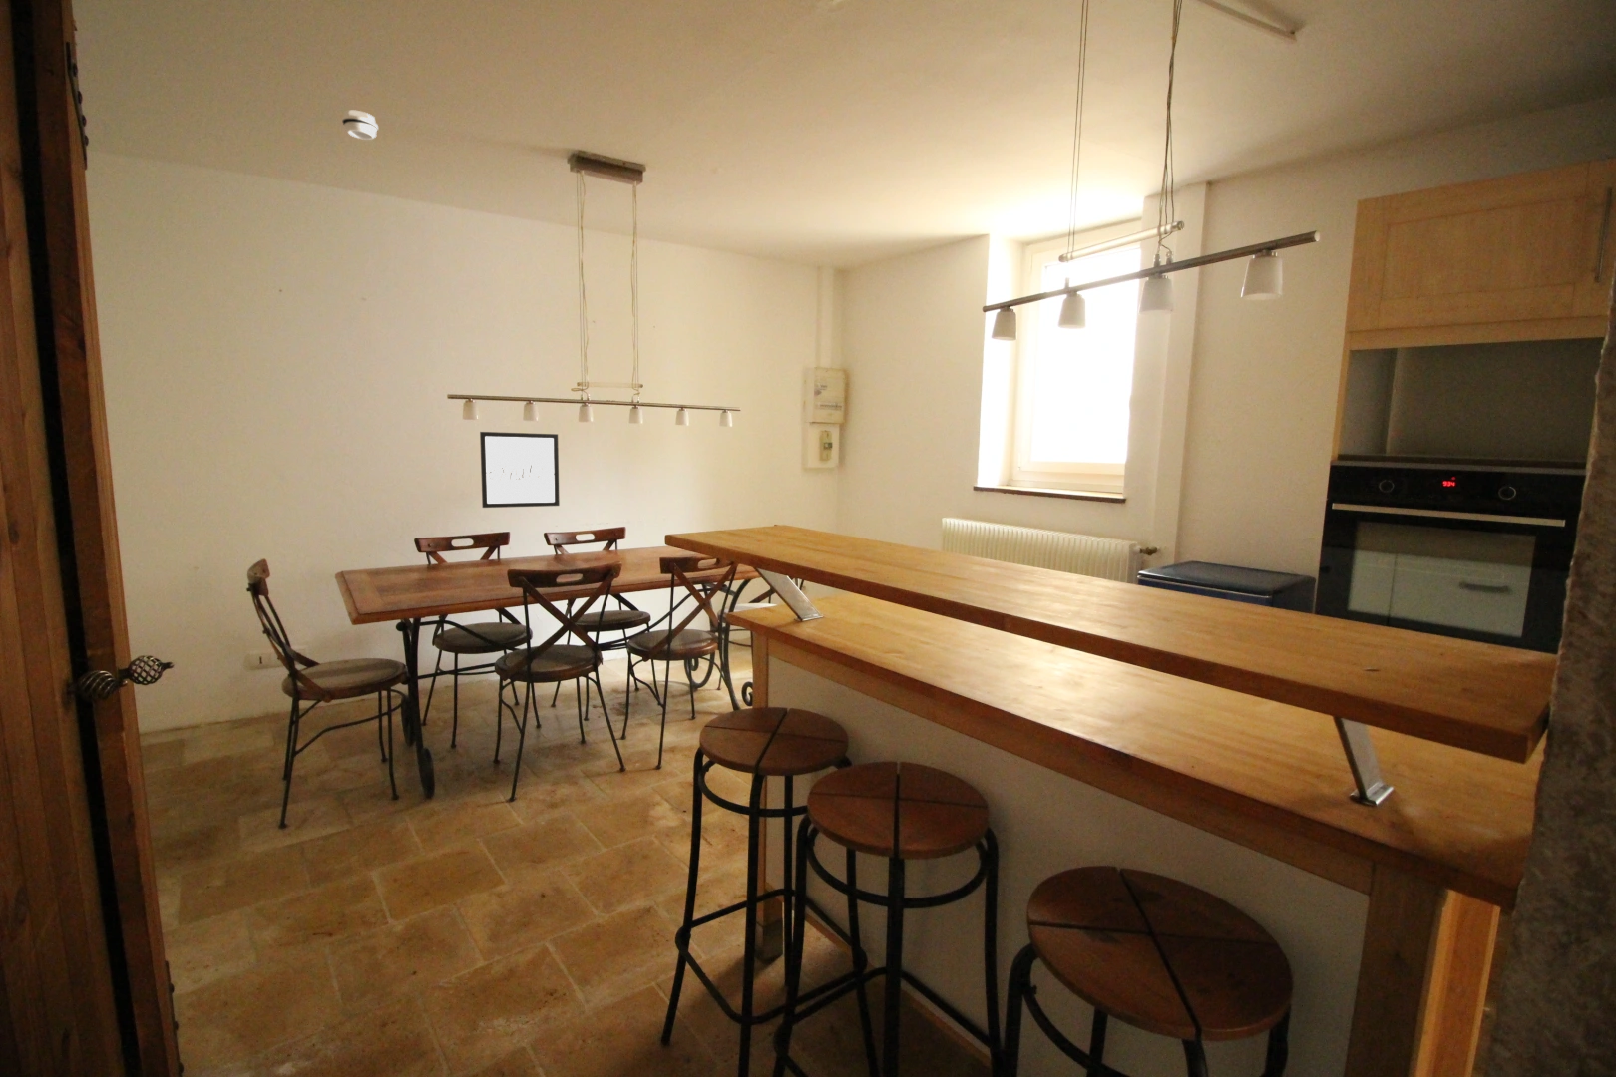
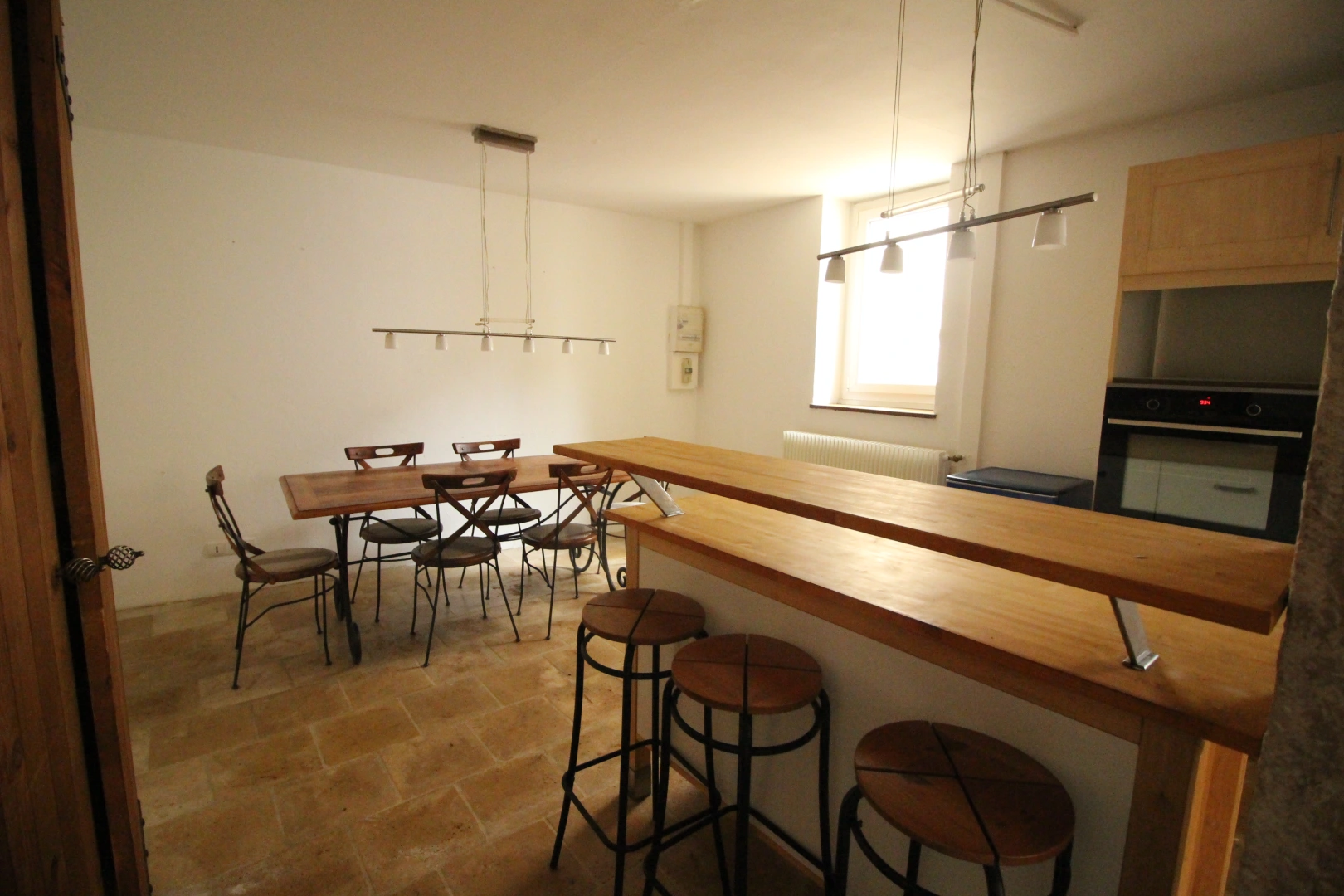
- wall art [479,430,560,508]
- smoke detector [341,108,379,141]
